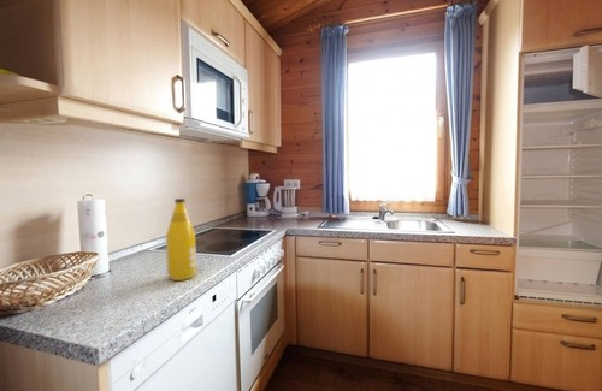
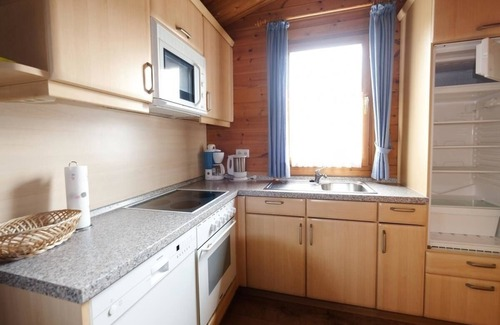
- bottle [165,197,197,282]
